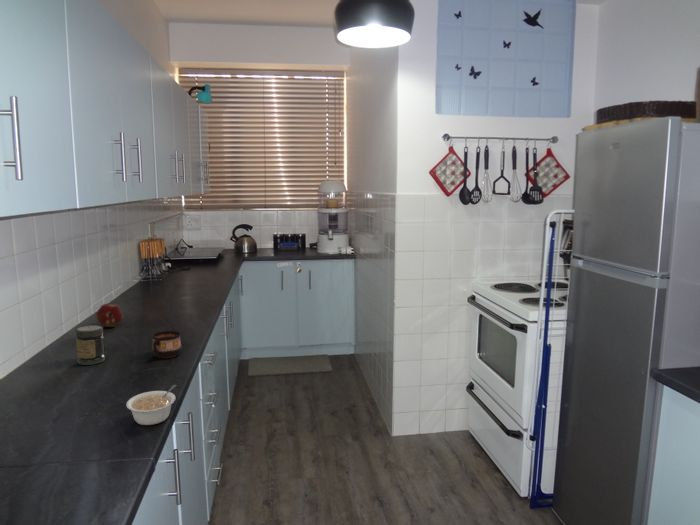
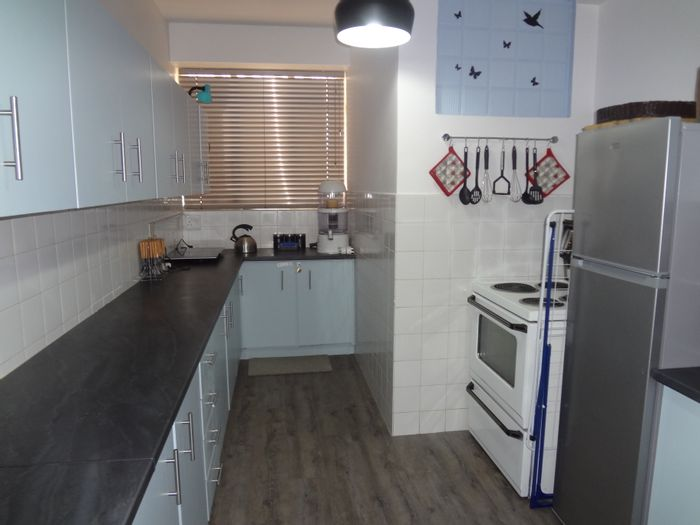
- legume [125,384,177,426]
- fruit [95,303,124,328]
- cup [151,330,182,359]
- jar [75,324,106,366]
